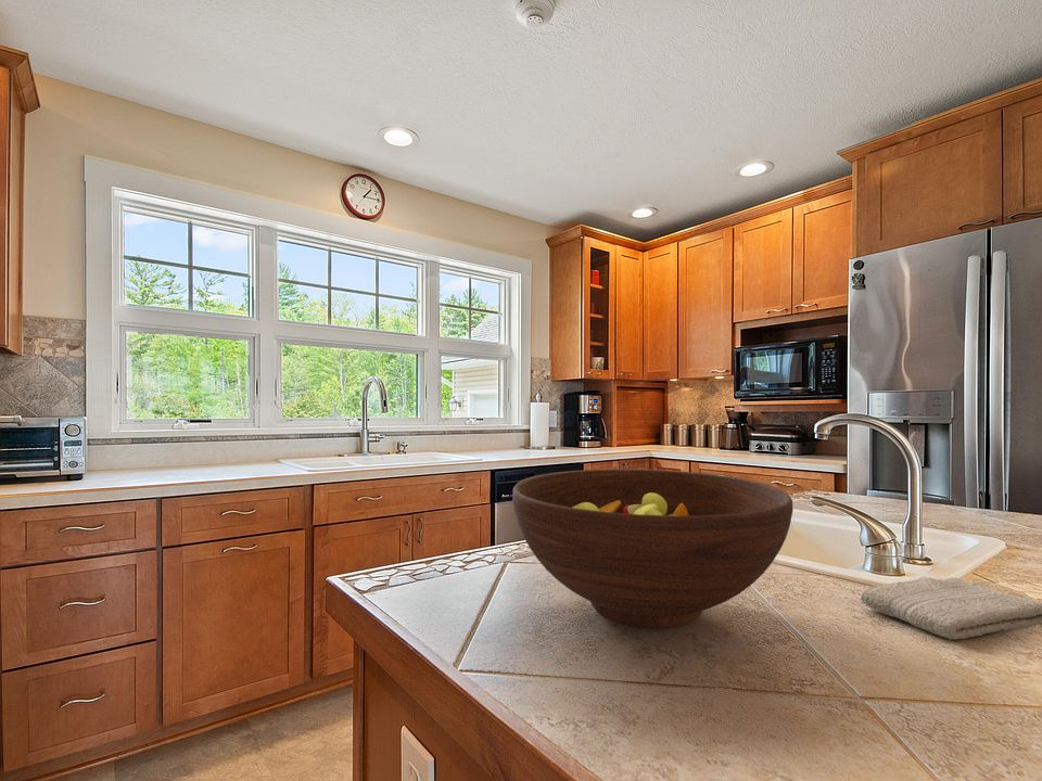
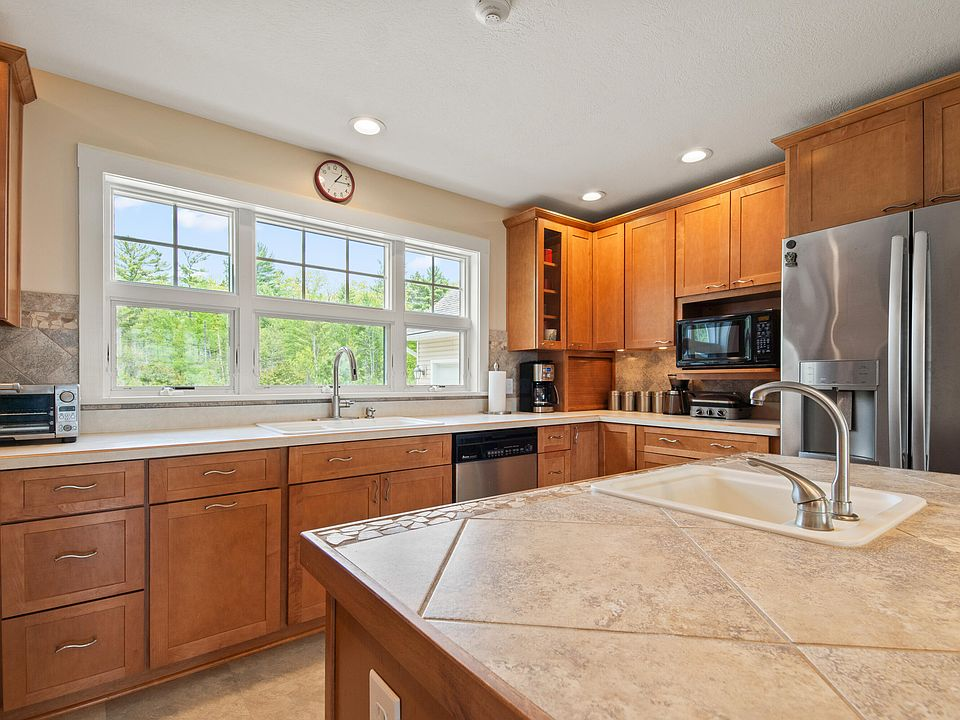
- washcloth [860,576,1042,641]
- fruit bowl [511,468,793,629]
